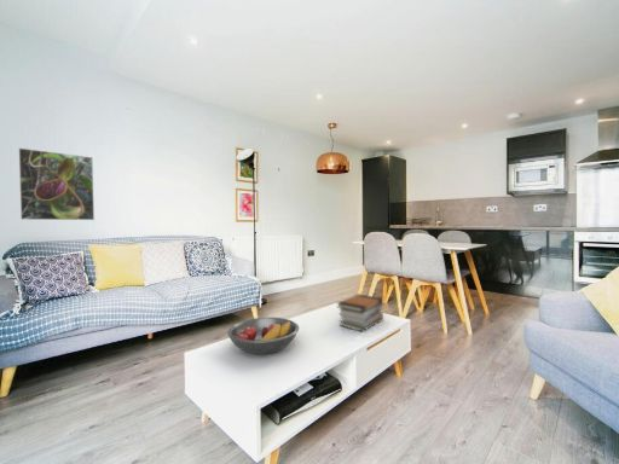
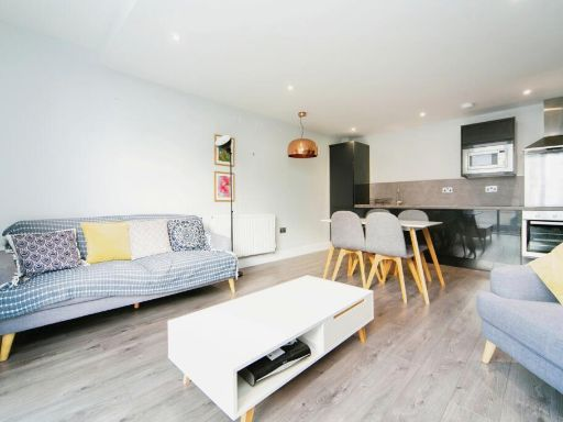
- book stack [336,294,384,332]
- fruit bowl [226,317,300,355]
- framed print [17,146,96,221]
